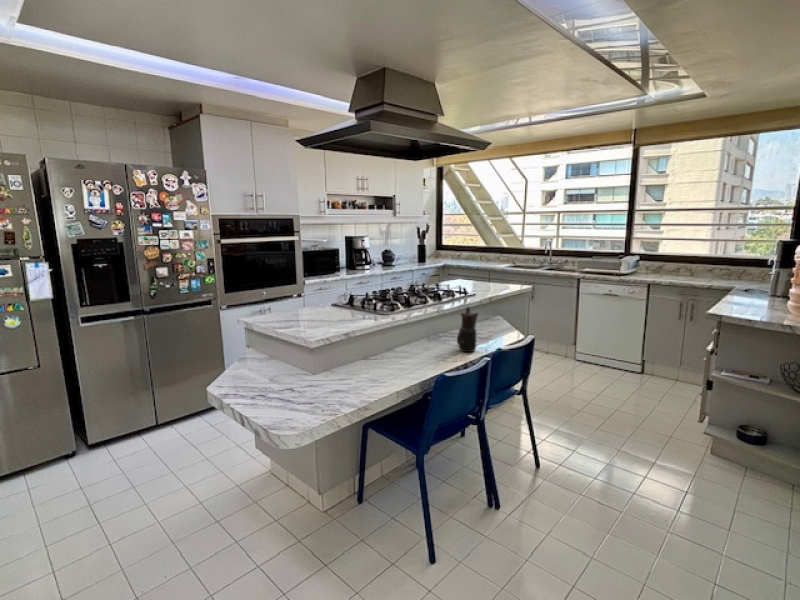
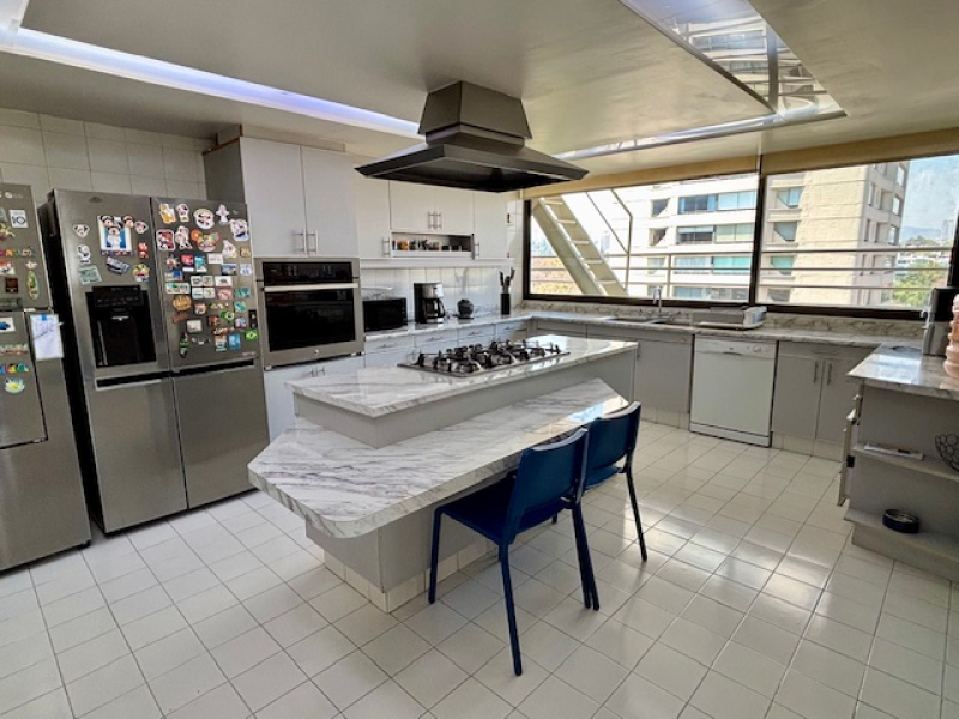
- teapot [456,306,480,353]
